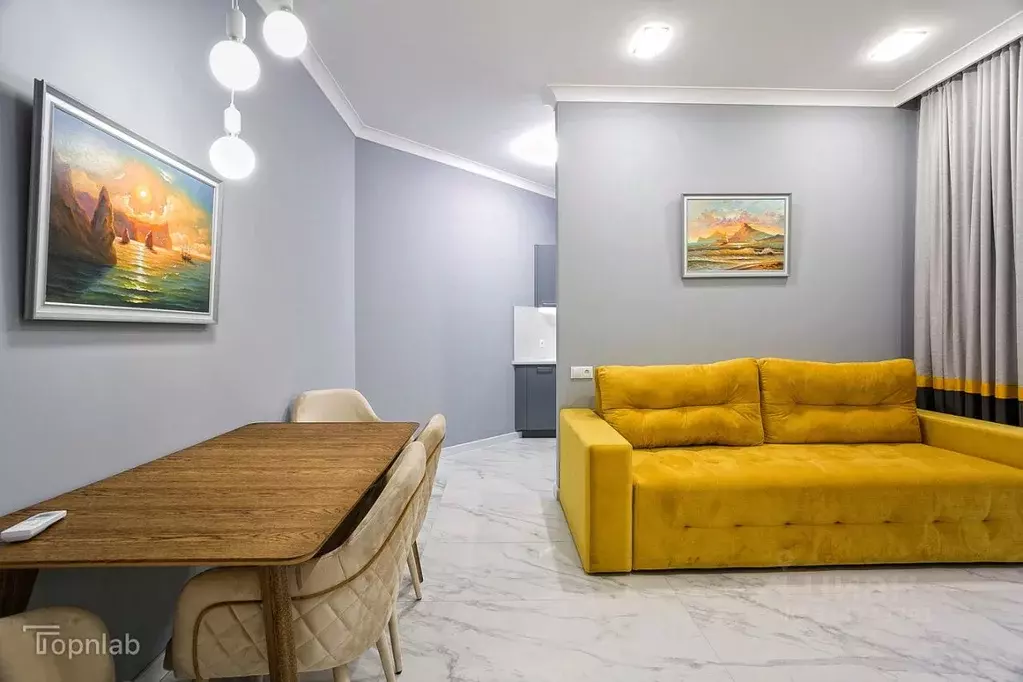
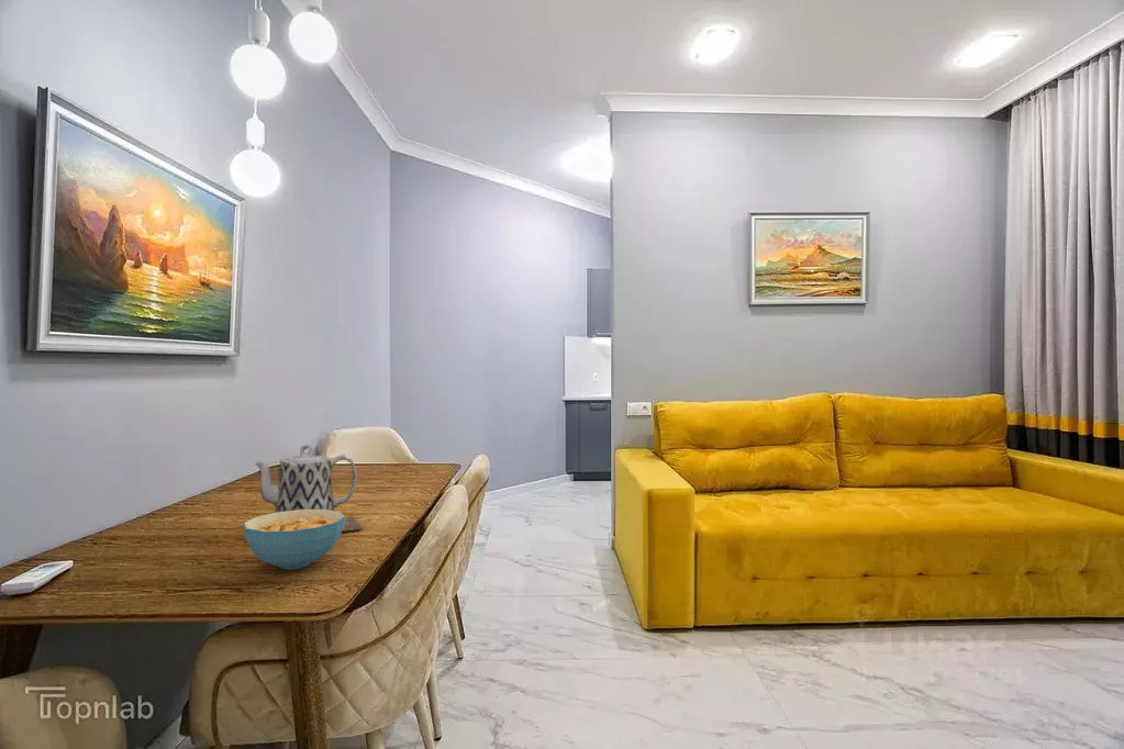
+ teapot [254,444,364,533]
+ cereal bowl [243,510,346,570]
